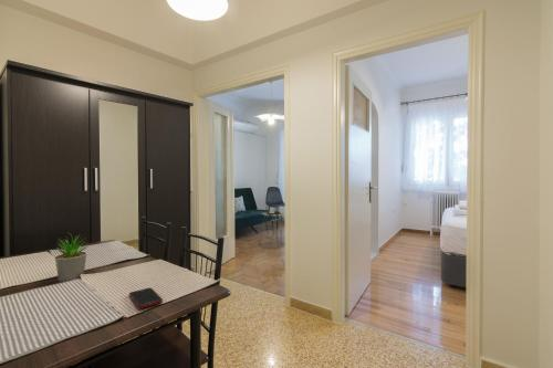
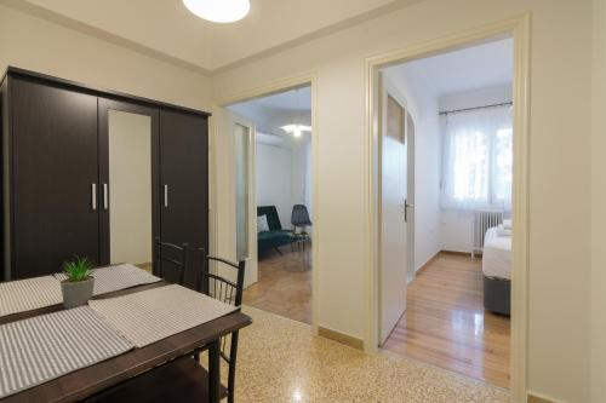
- cell phone [128,286,164,309]
